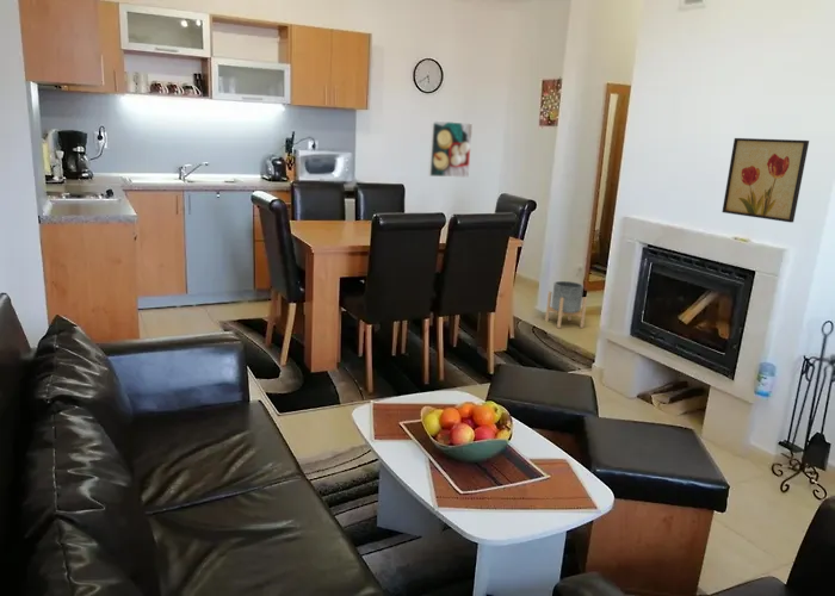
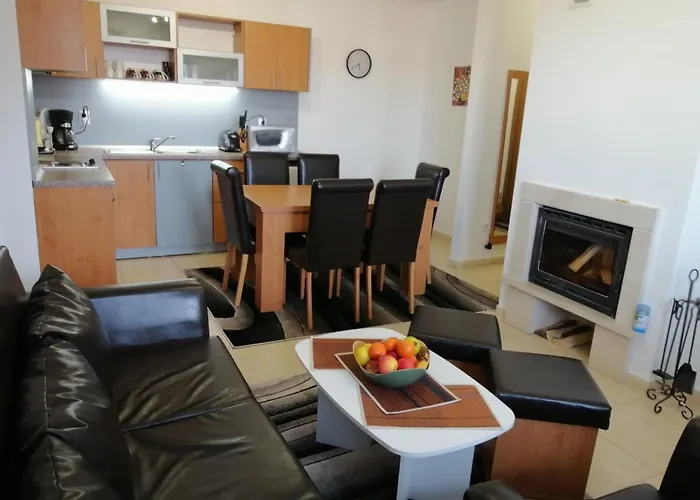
- wall art [722,137,810,223]
- planter [544,280,588,329]
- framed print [427,119,474,179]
